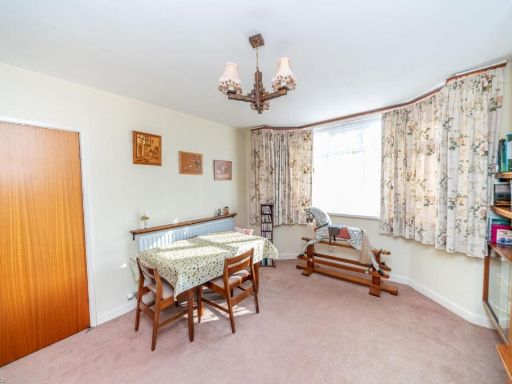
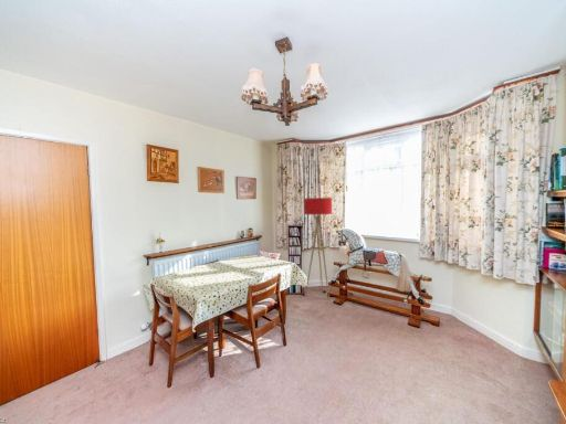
+ floor lamp [303,197,333,300]
